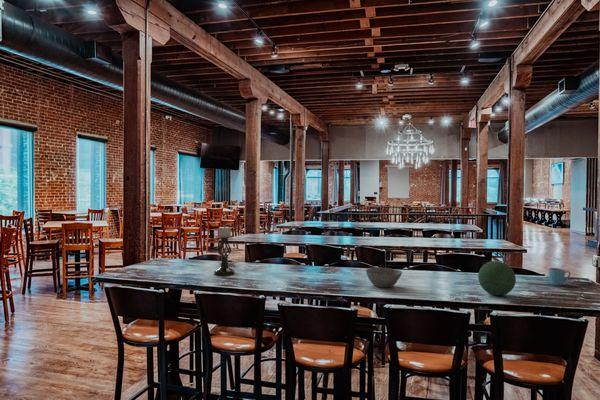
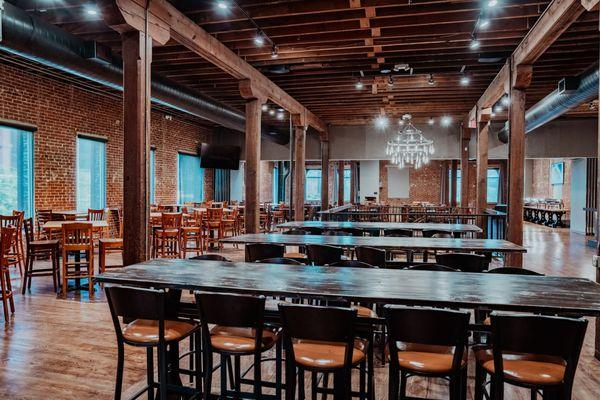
- mug [548,267,572,286]
- bowl [365,266,403,288]
- decorative orb [477,260,517,297]
- candle holder [213,225,236,276]
